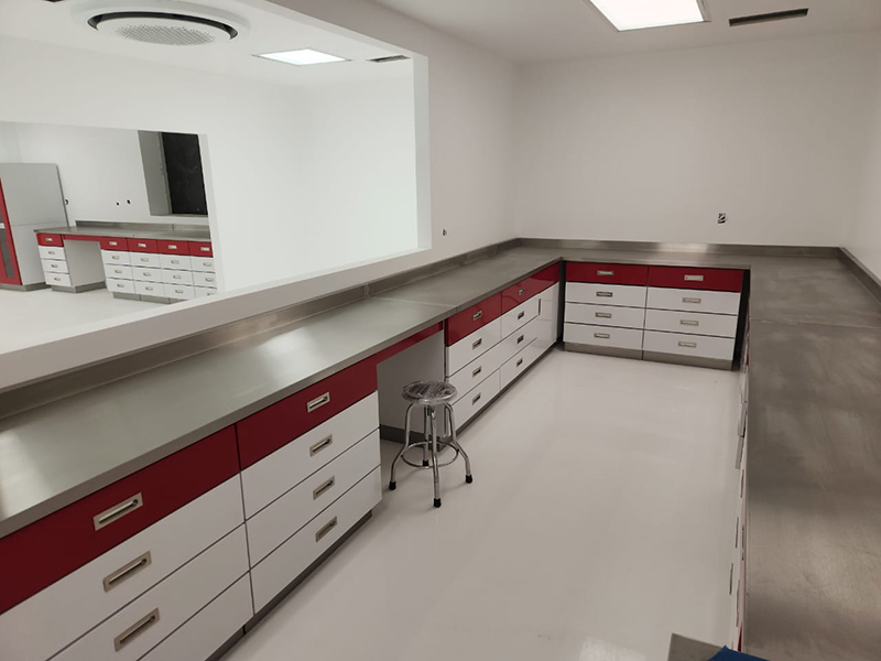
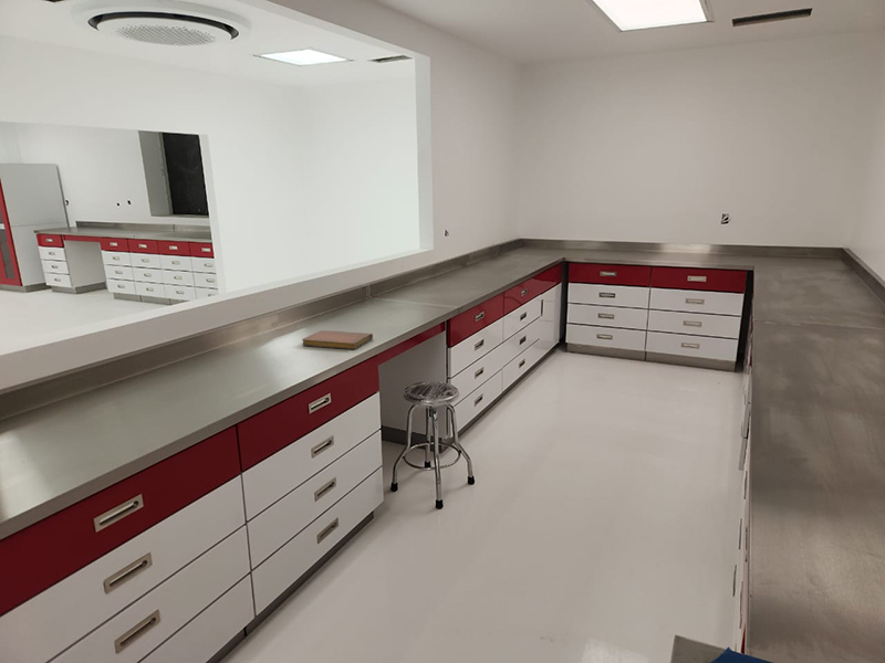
+ notebook [301,329,374,350]
